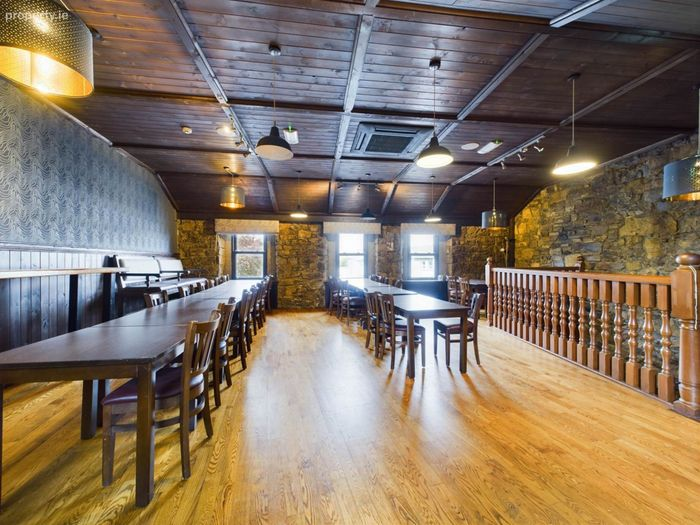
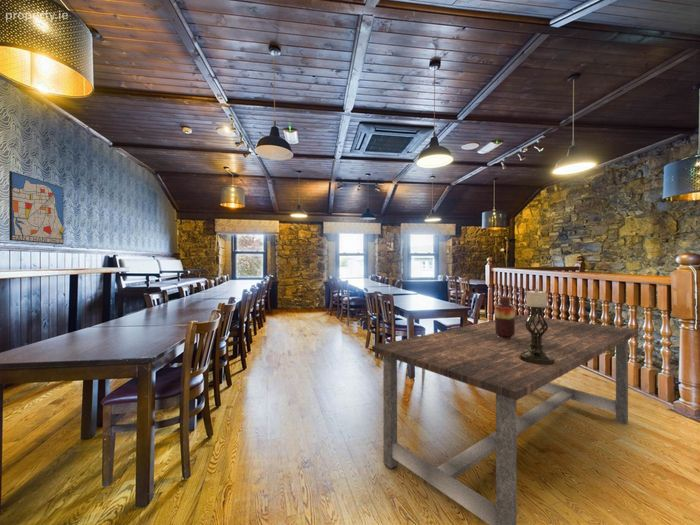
+ vase [494,296,516,340]
+ candle holder [519,288,555,365]
+ dining table [371,314,639,525]
+ wall art [8,170,64,245]
